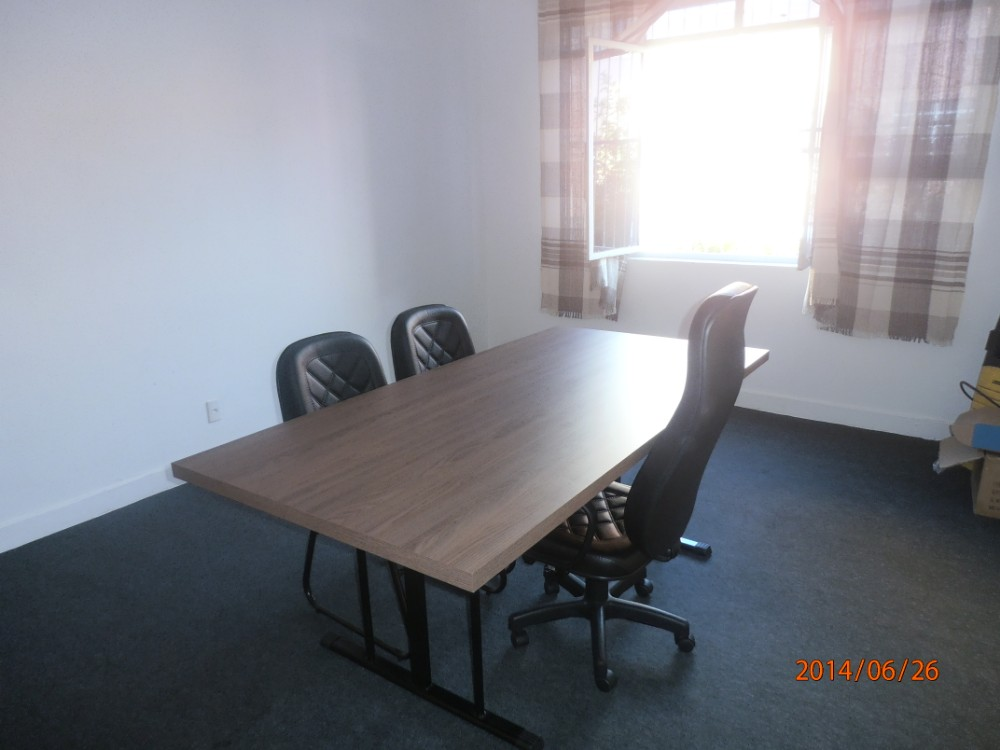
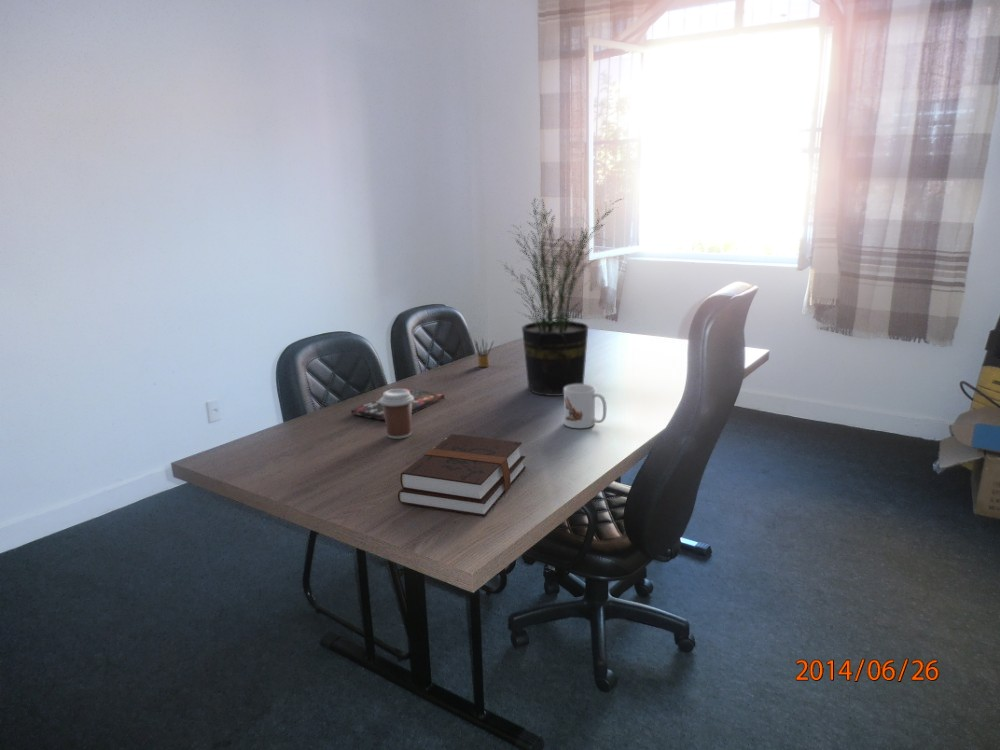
+ coffee cup [379,388,414,440]
+ mug [563,383,608,429]
+ book [350,387,446,421]
+ hardback book [397,433,527,517]
+ pencil box [473,337,495,368]
+ potted plant [497,196,624,397]
